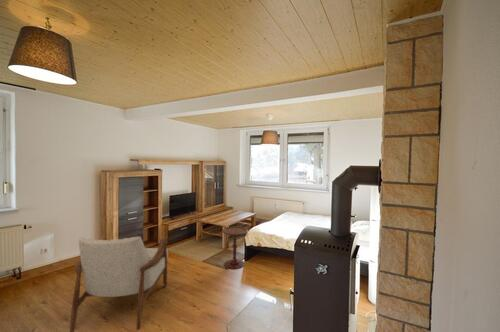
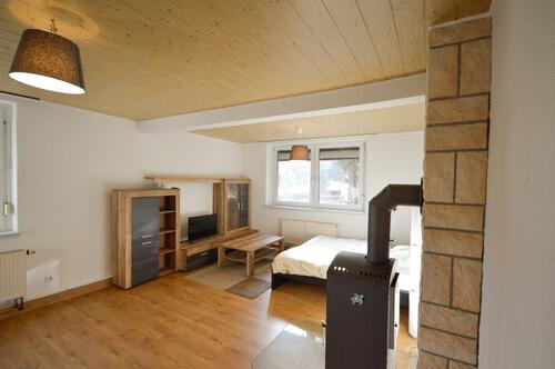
- armchair [69,235,169,332]
- side table [221,226,249,270]
